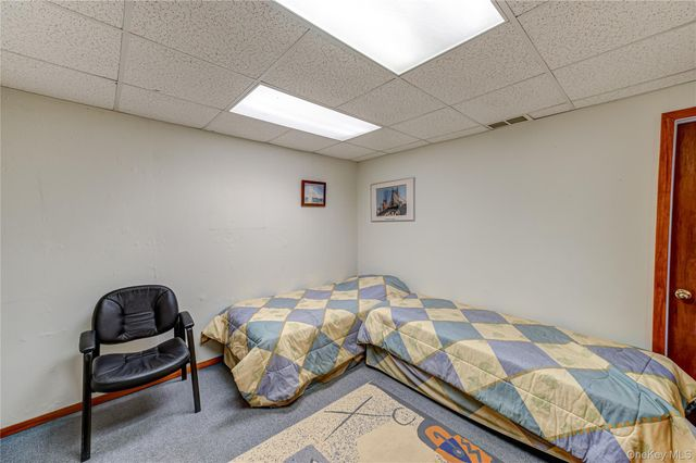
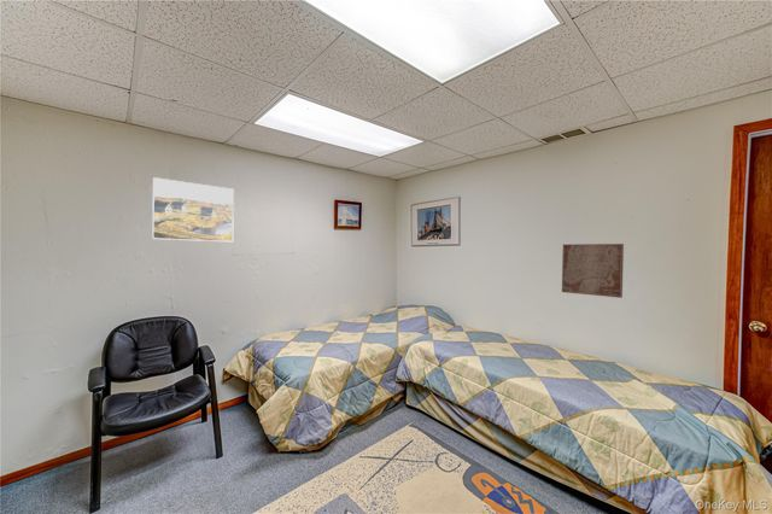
+ wall art [561,243,625,299]
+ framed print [151,176,235,243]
